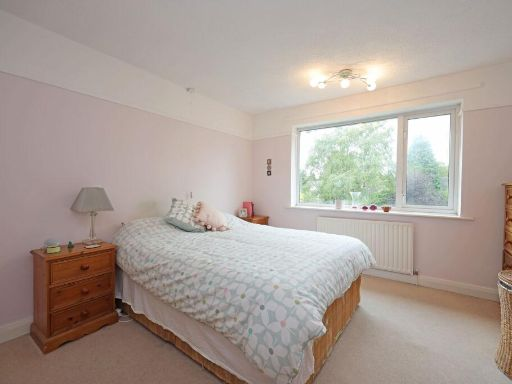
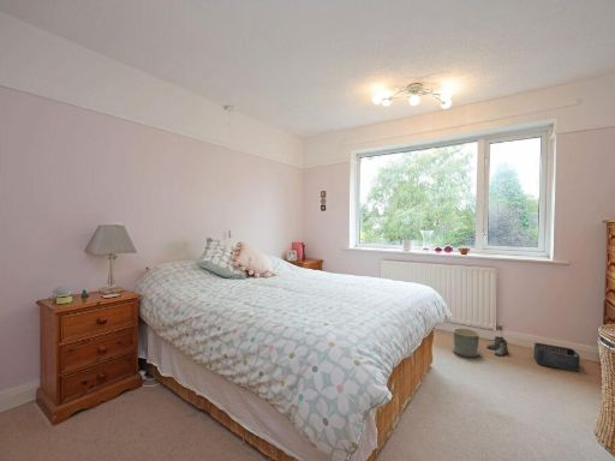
+ planter [452,327,480,358]
+ storage bin [533,342,581,372]
+ boots [485,335,510,357]
